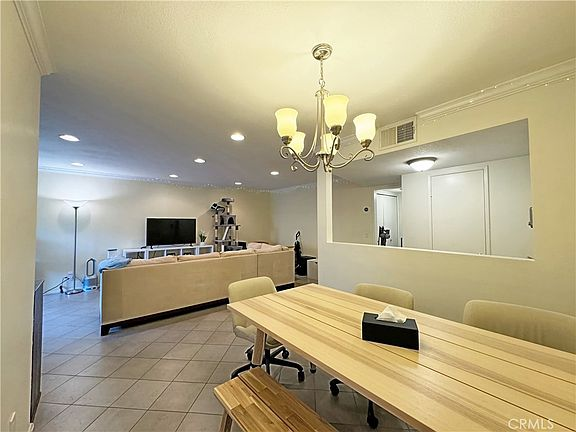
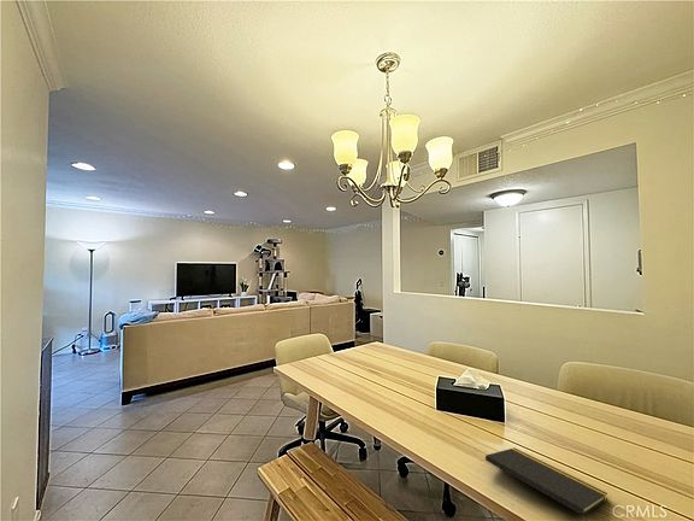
+ notepad [484,446,608,521]
